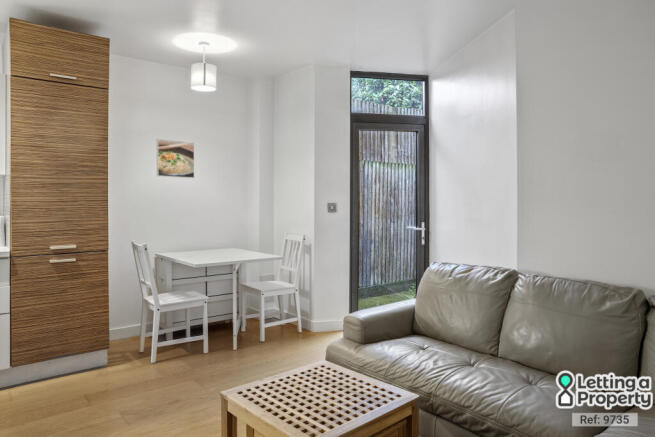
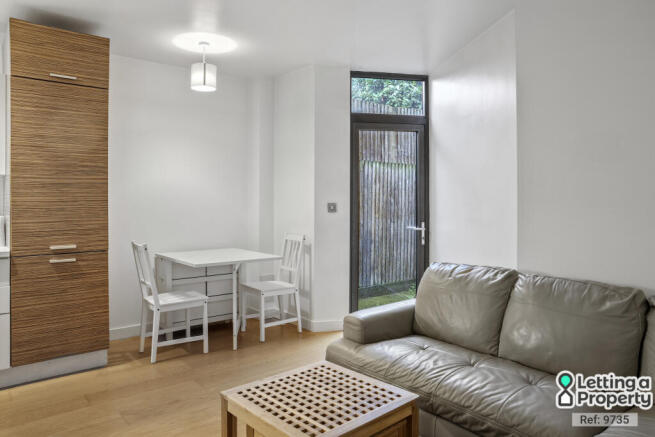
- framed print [156,137,195,179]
